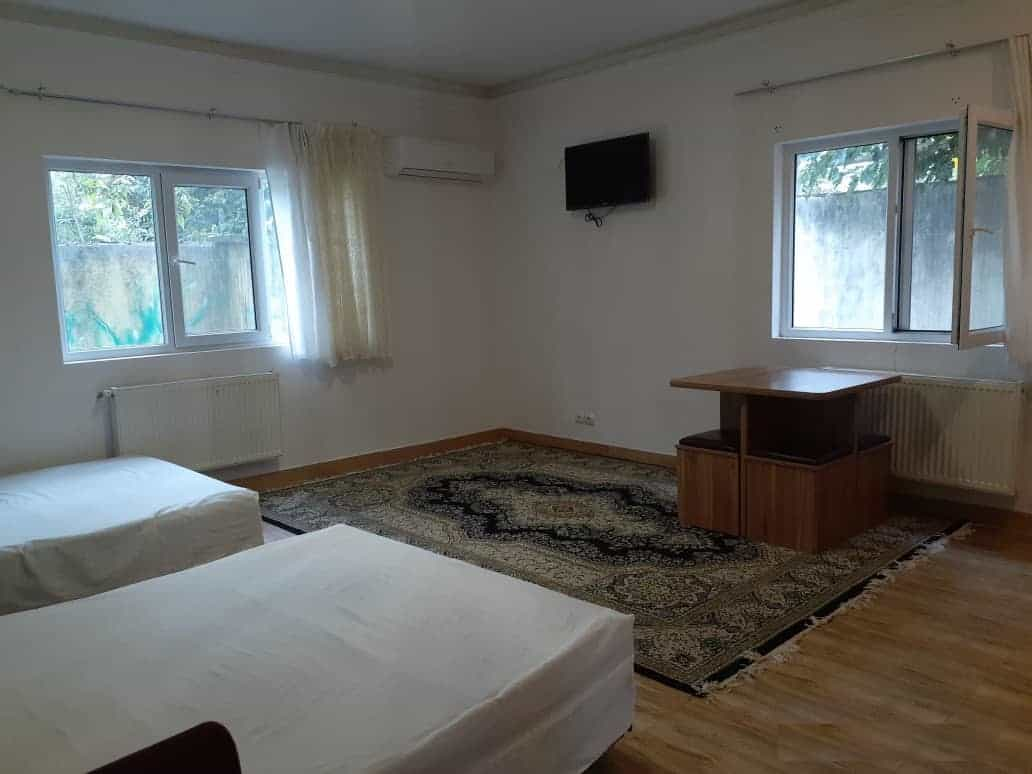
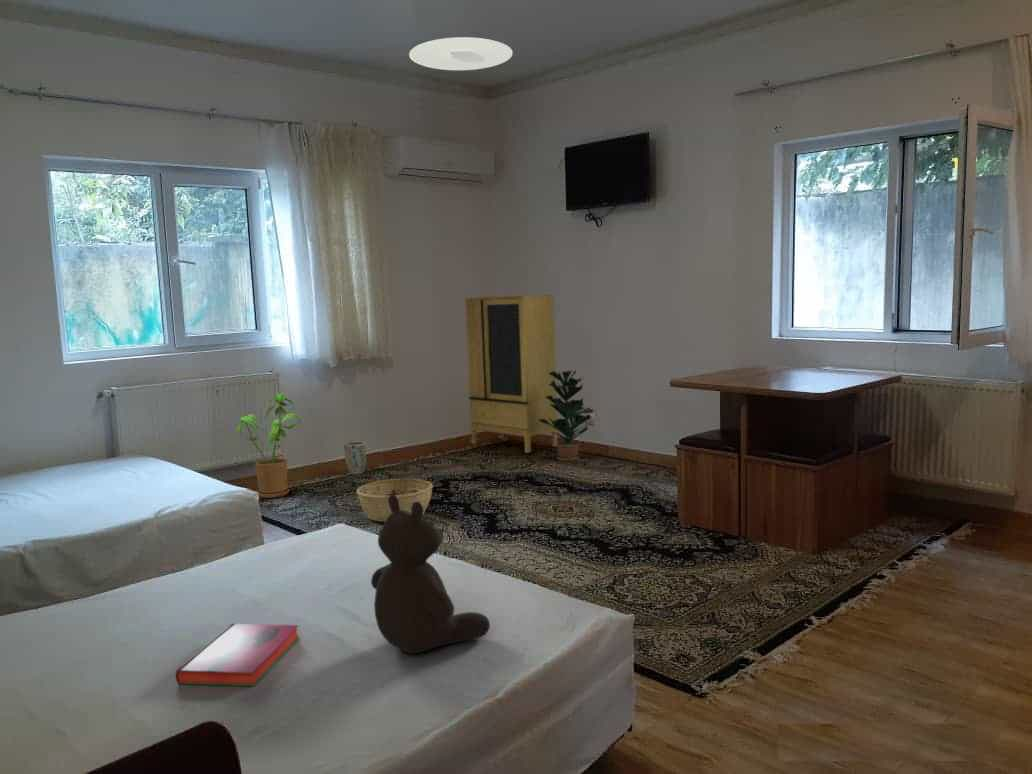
+ plant pot [343,441,367,476]
+ ceiling light [408,36,514,71]
+ house plant [236,393,303,499]
+ basket [356,478,434,523]
+ potted plant [539,369,594,462]
+ teddy bear [370,495,491,654]
+ cabinet [464,293,559,454]
+ hardback book [175,623,300,687]
